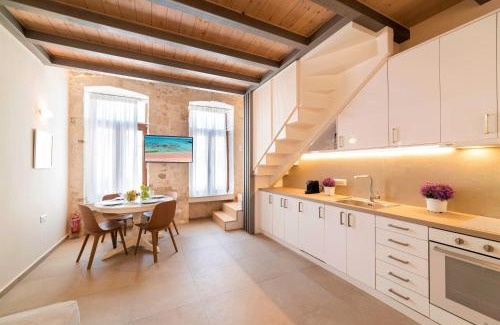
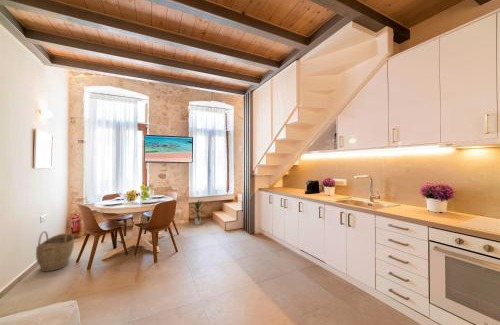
+ indoor plant [188,199,207,226]
+ woven basket [35,228,75,273]
